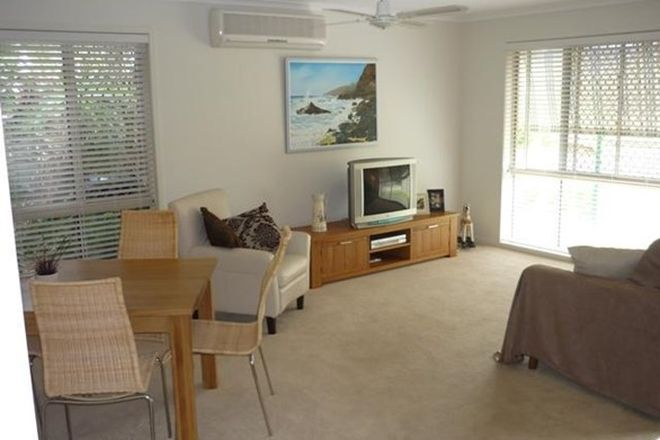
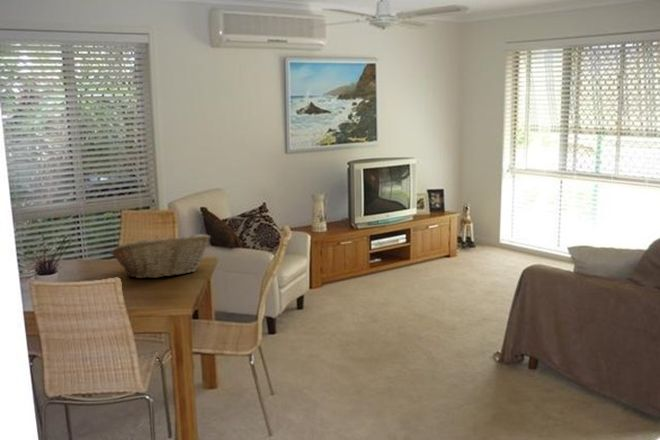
+ fruit basket [109,233,211,279]
